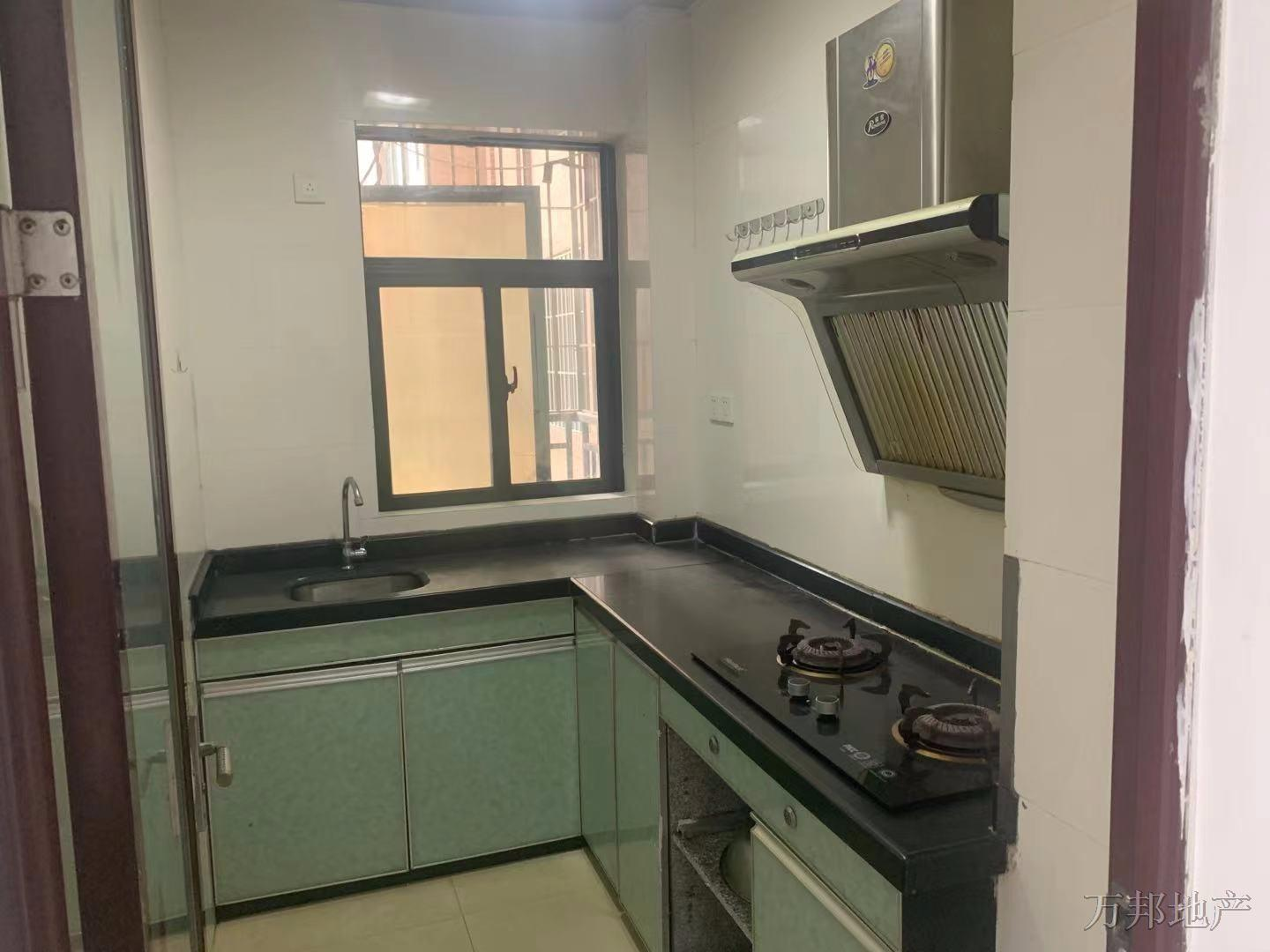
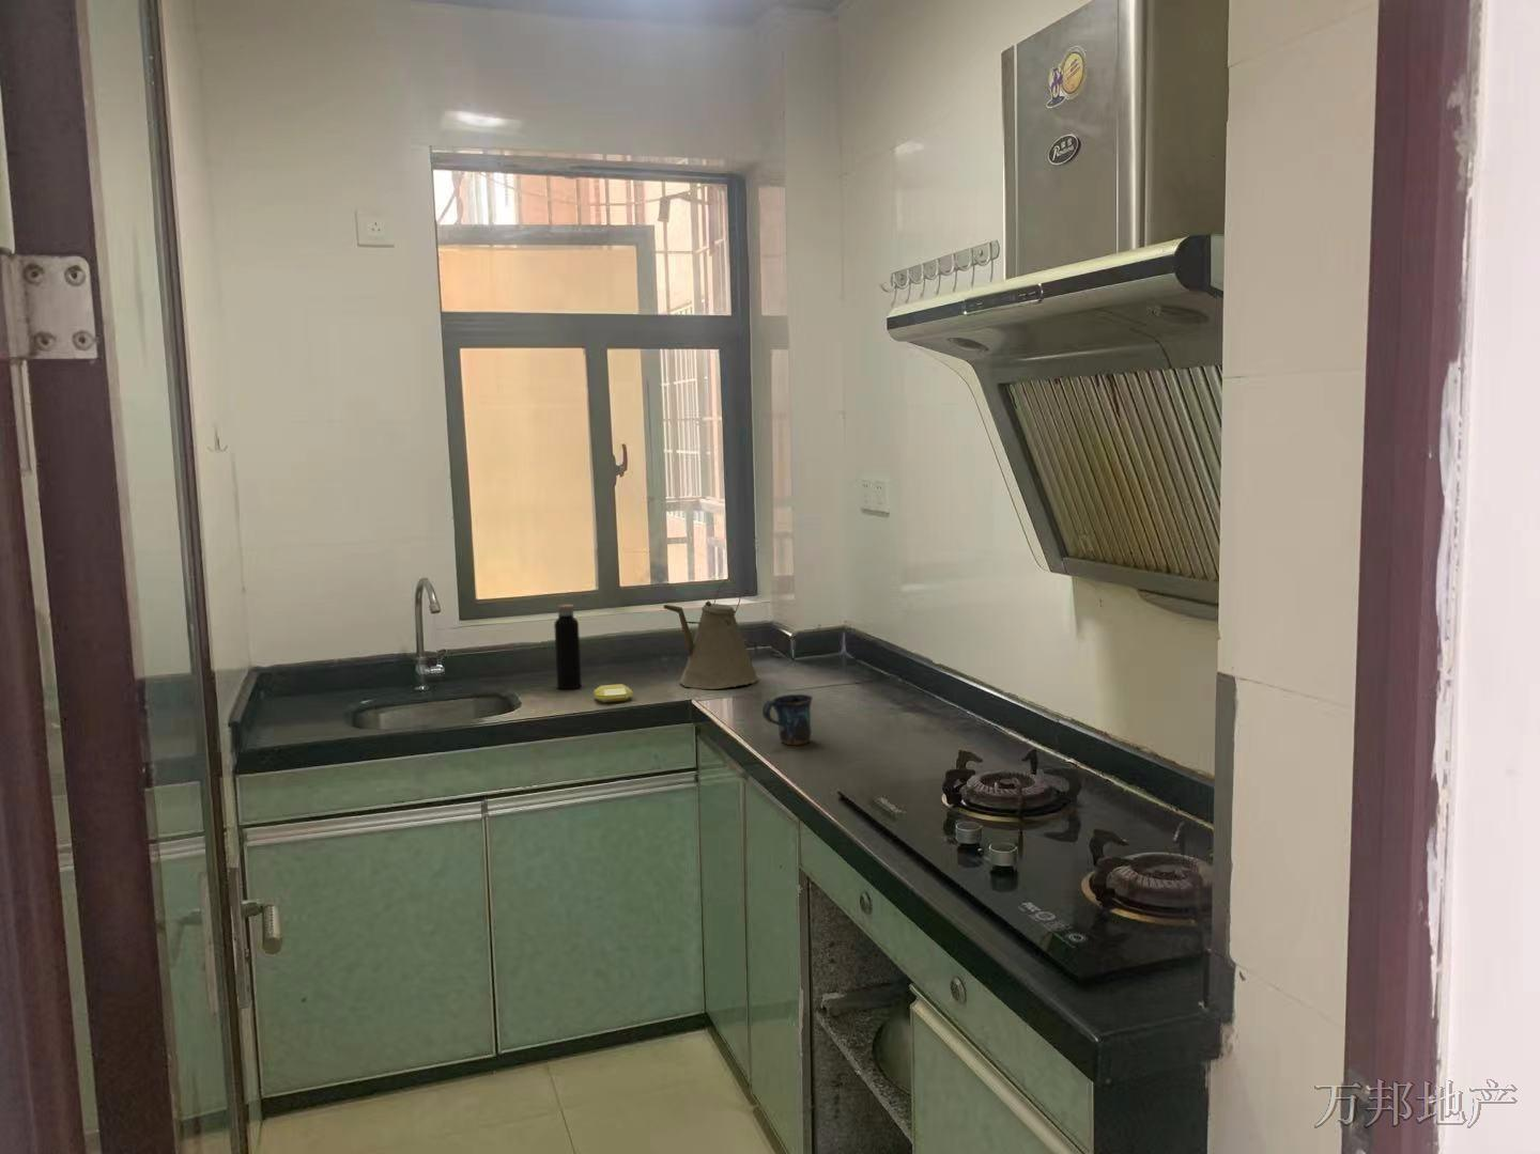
+ kettle [662,577,759,690]
+ soap bar [593,682,633,703]
+ water bottle [553,596,583,690]
+ mug [762,693,814,745]
